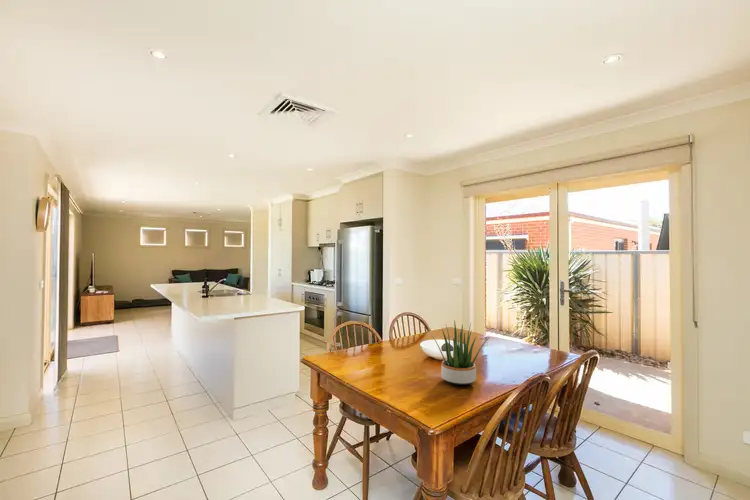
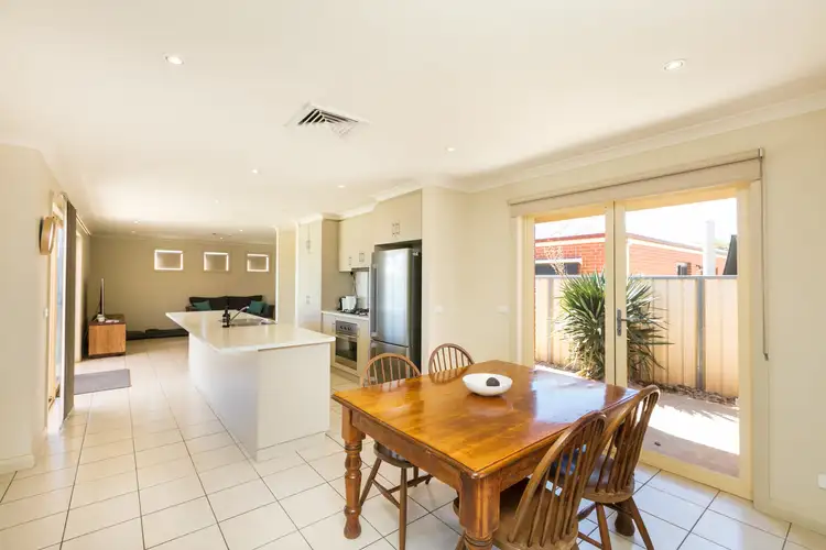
- potted plant [426,319,489,386]
